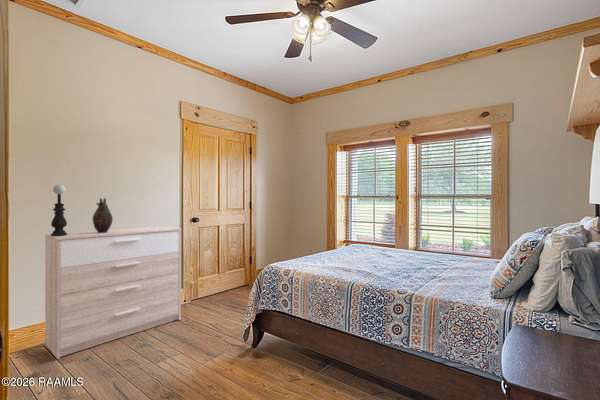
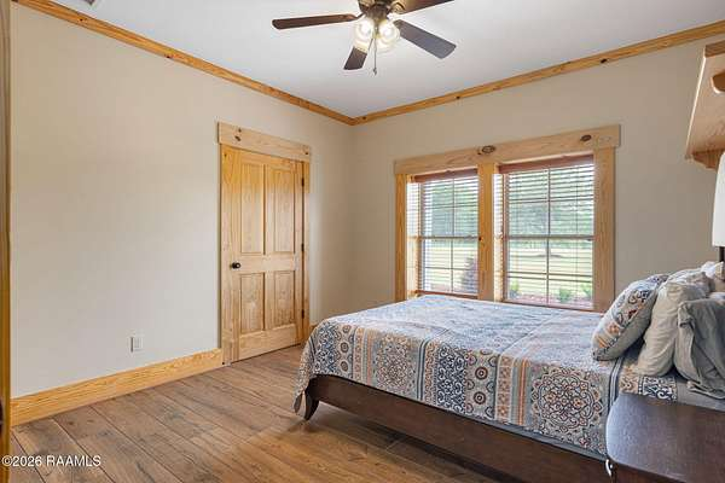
- decorative vase [91,197,114,233]
- table lamp [50,184,68,236]
- sideboard [44,225,182,360]
